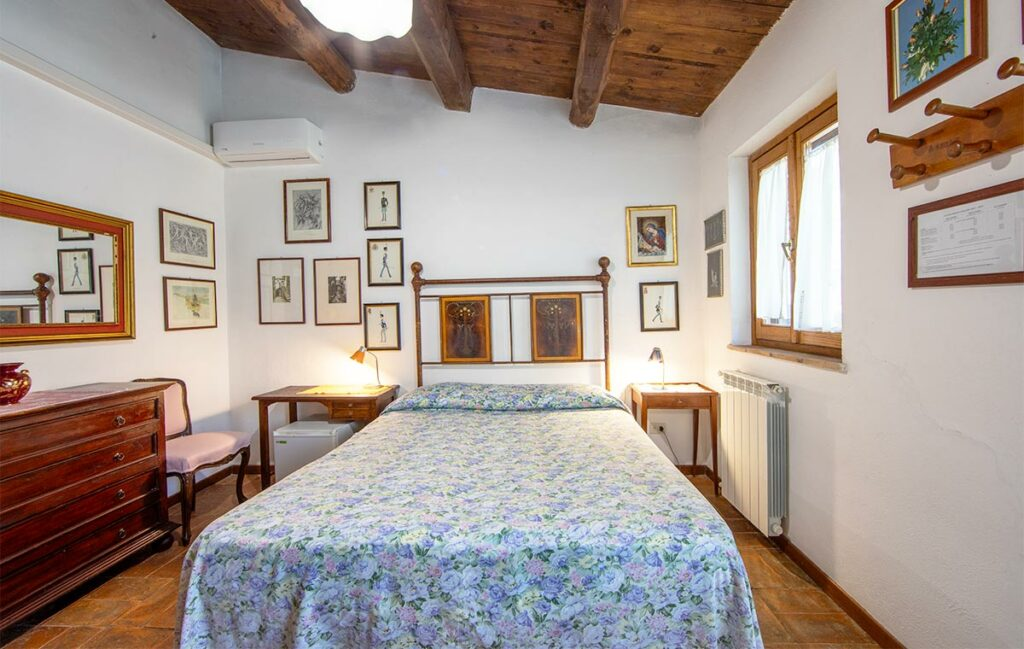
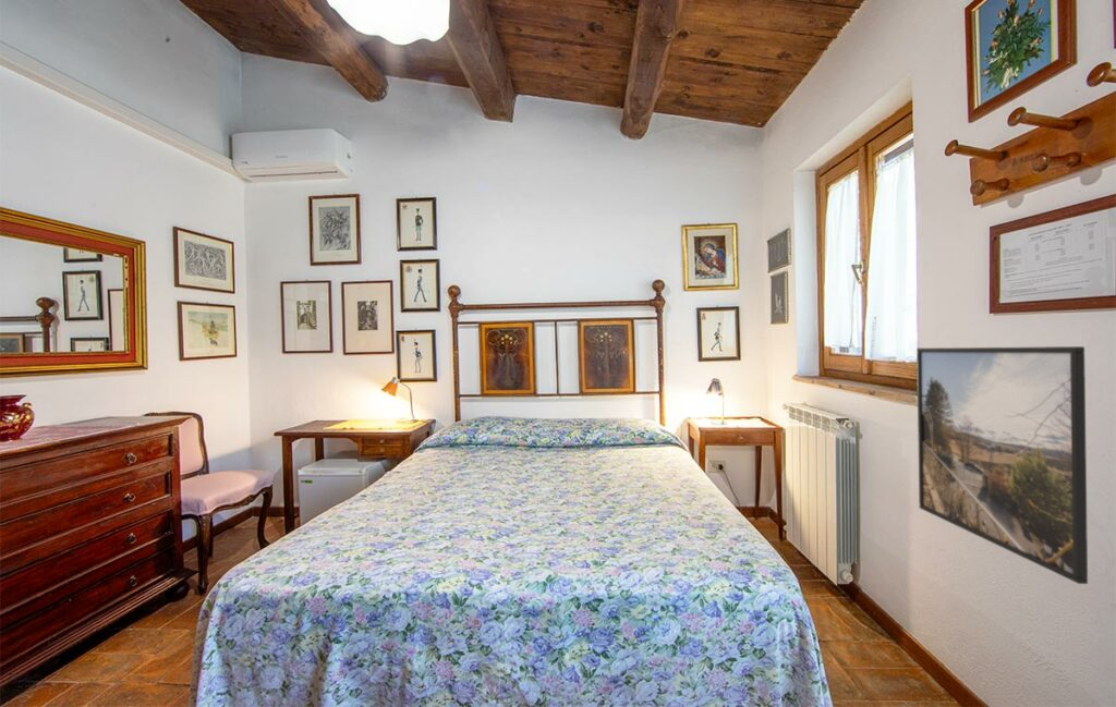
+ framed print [915,345,1089,585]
